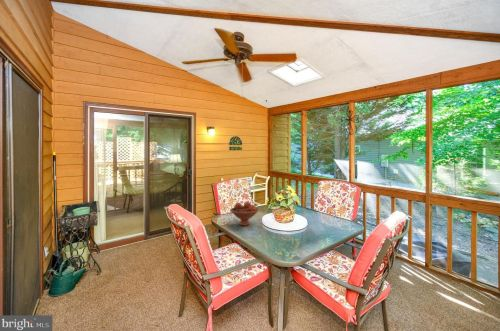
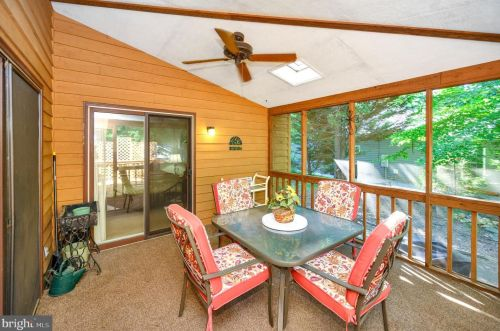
- fruit bowl [229,201,260,227]
